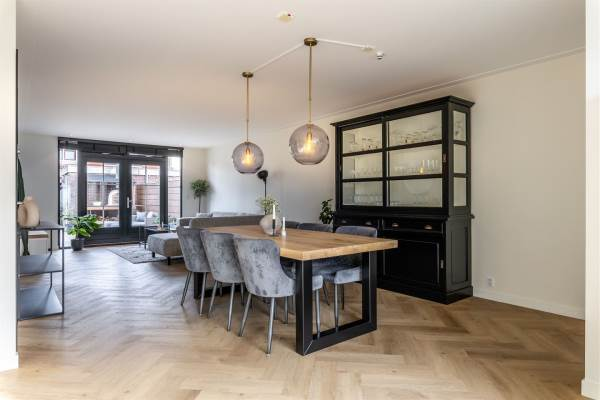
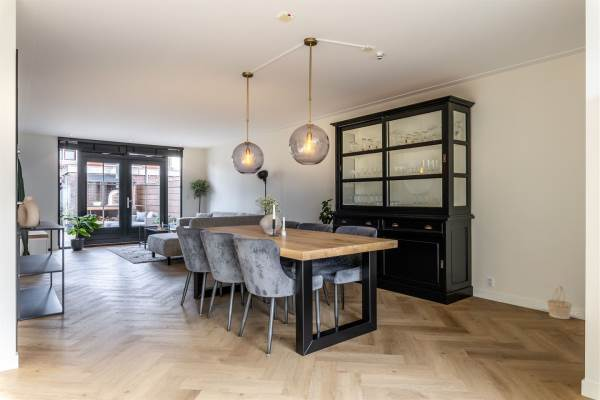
+ basket [546,284,573,320]
